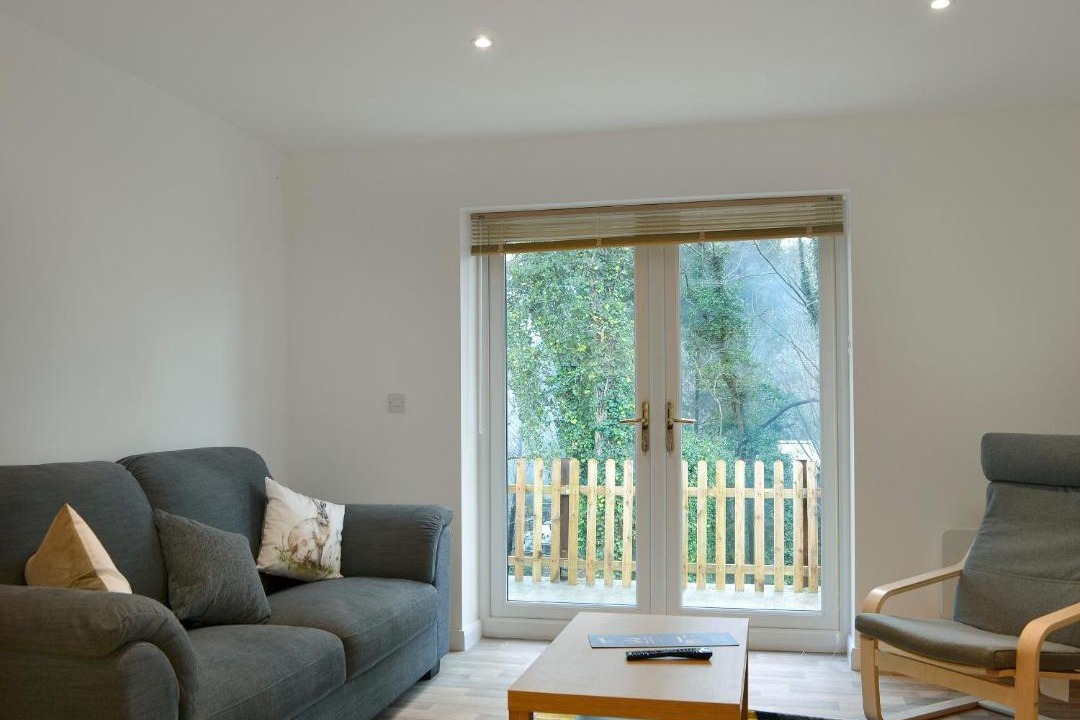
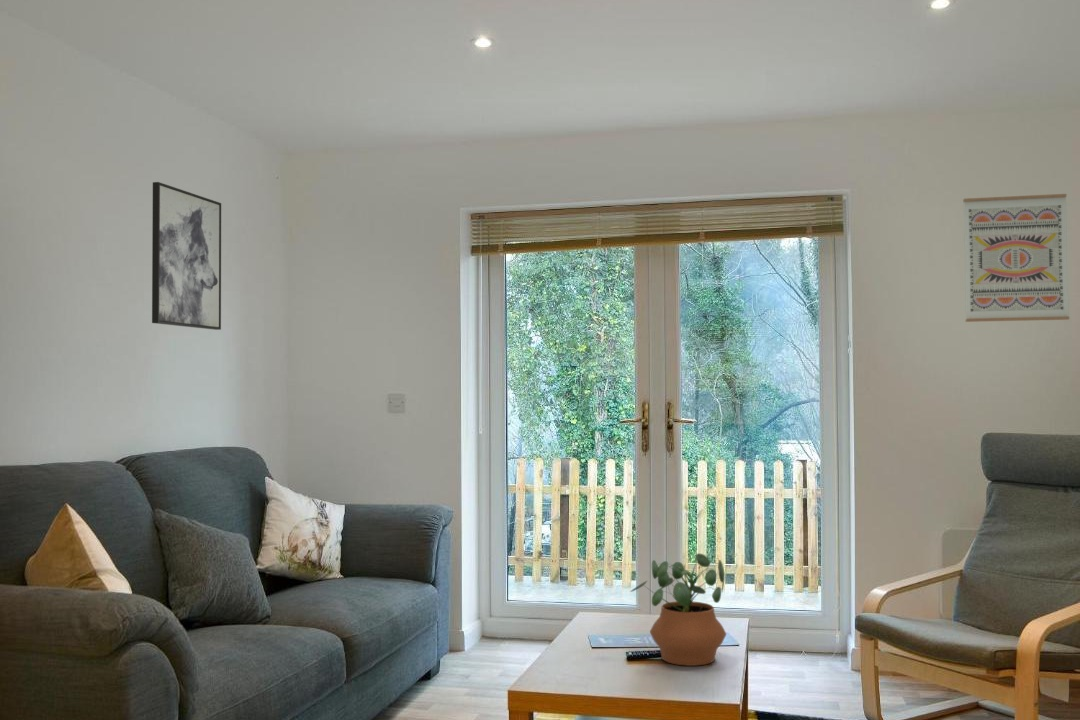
+ wall art [962,193,1070,323]
+ potted plant [629,552,727,667]
+ wall art [151,181,222,331]
